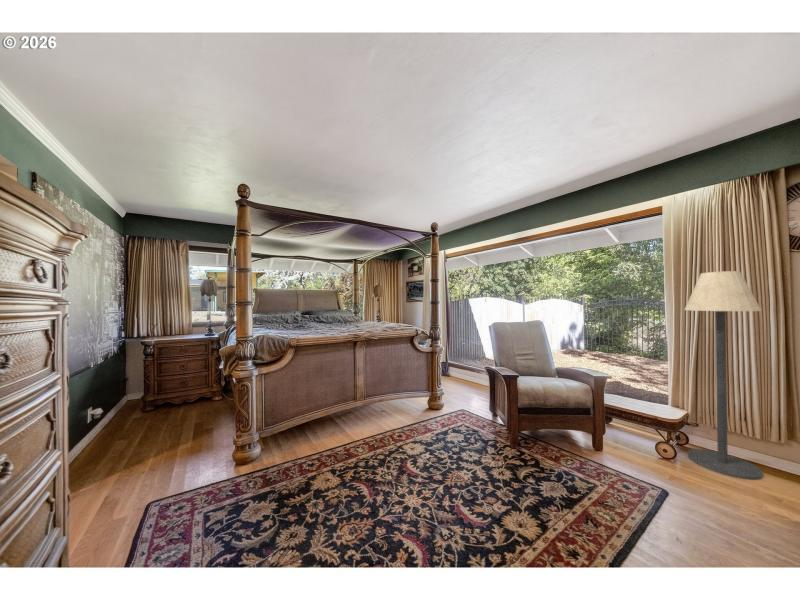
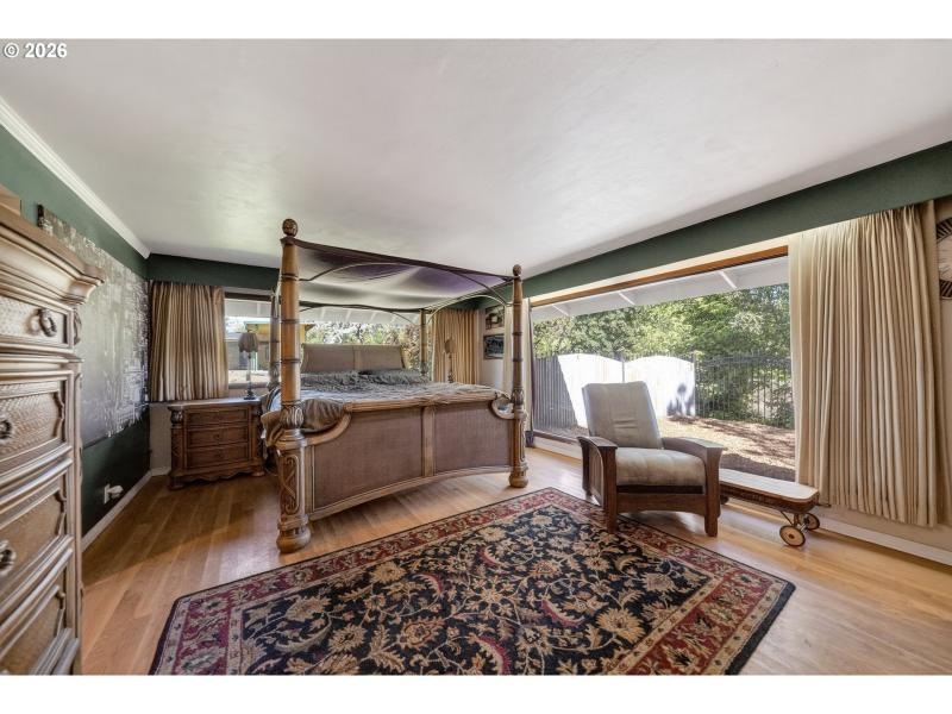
- floor lamp [684,270,764,481]
